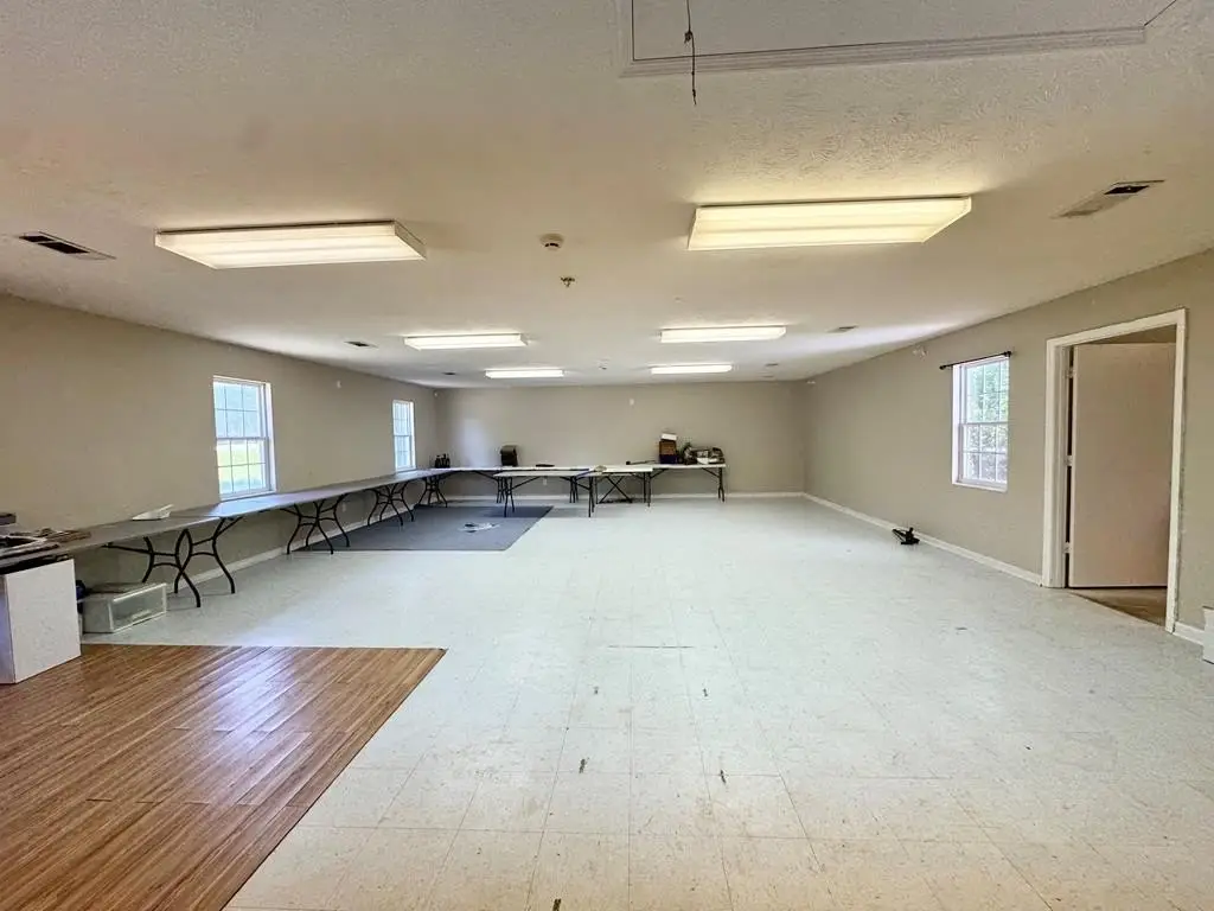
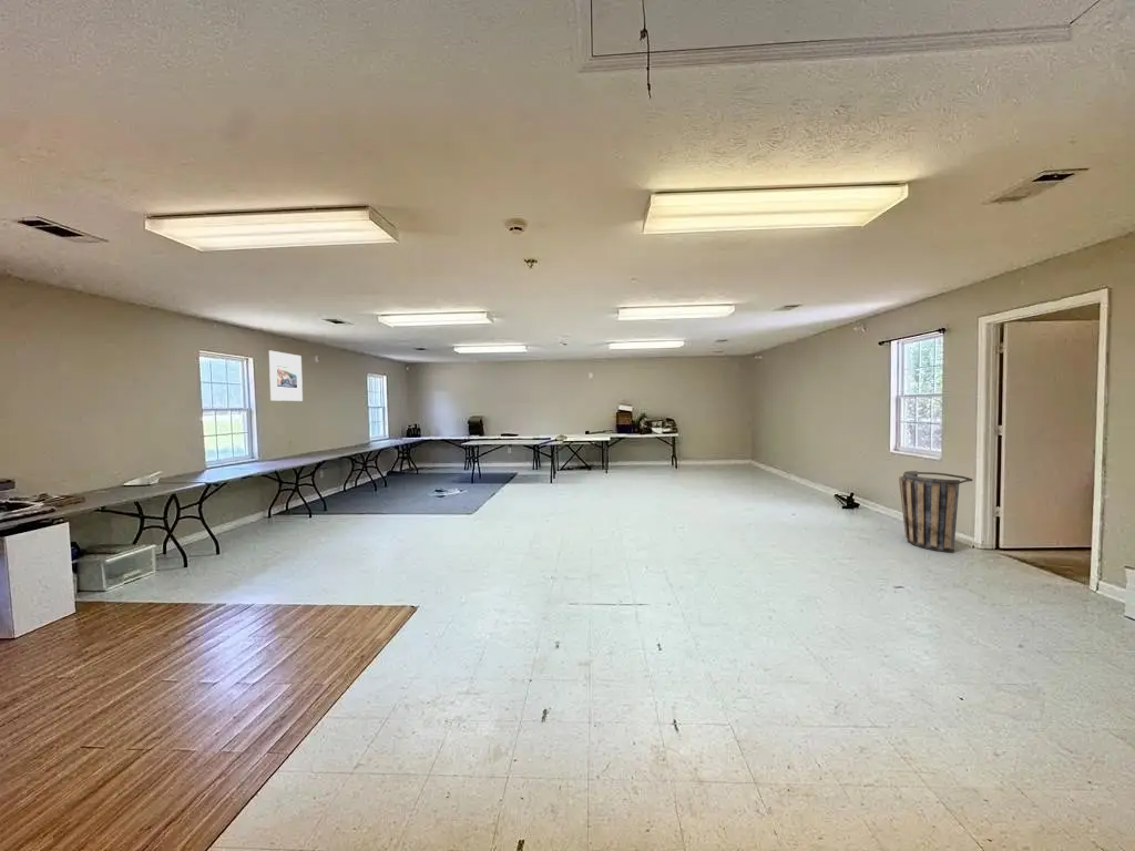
+ basket [898,470,973,553]
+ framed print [268,350,304,402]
